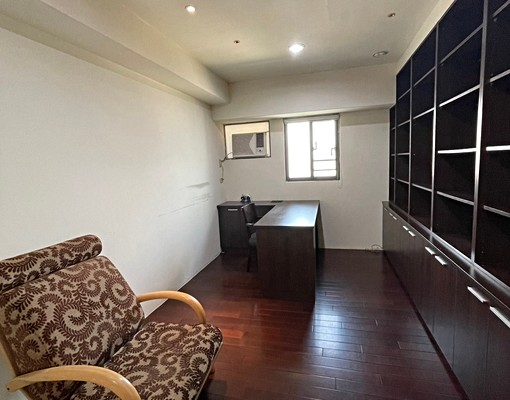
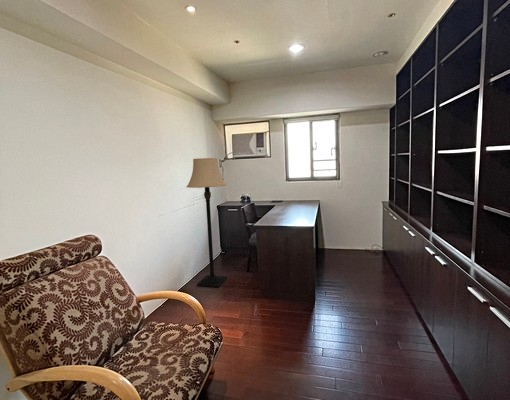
+ lamp [186,157,228,289]
